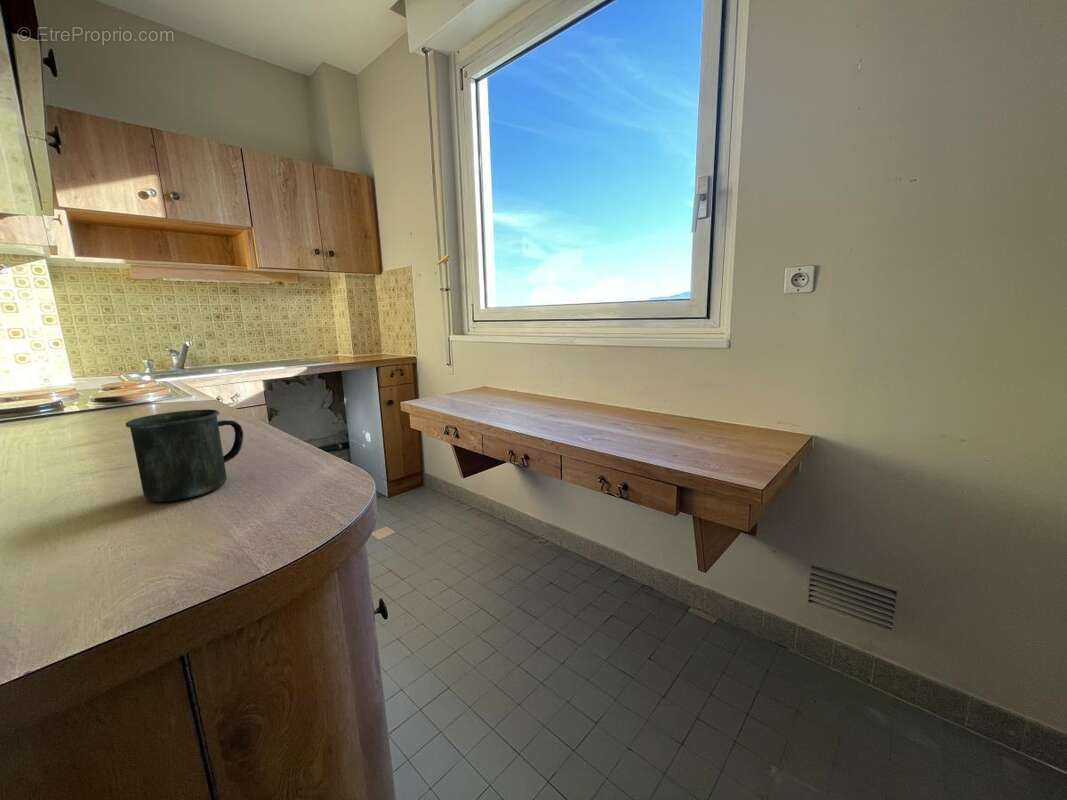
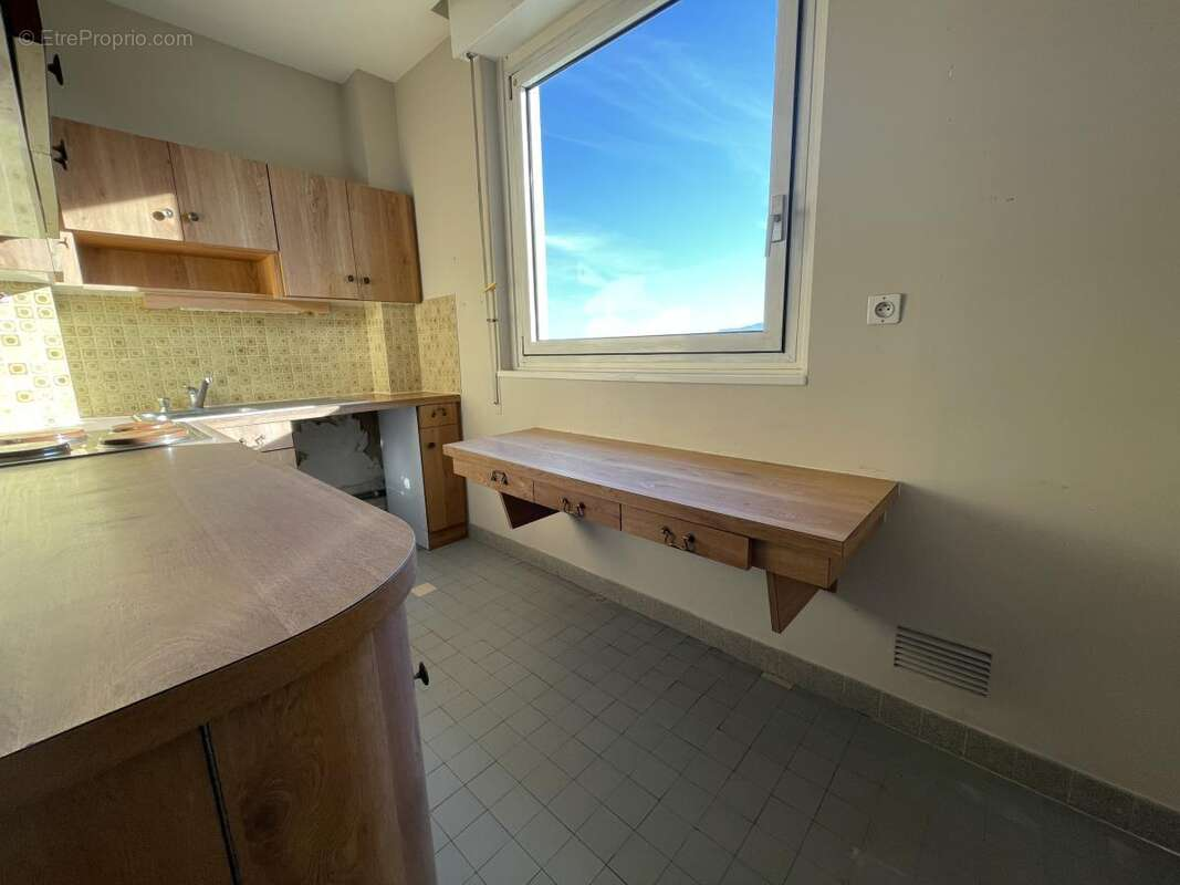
- mug [125,408,244,503]
